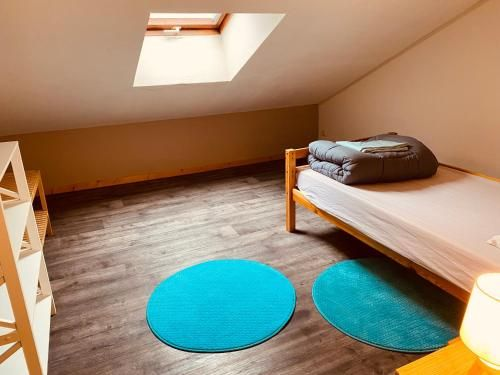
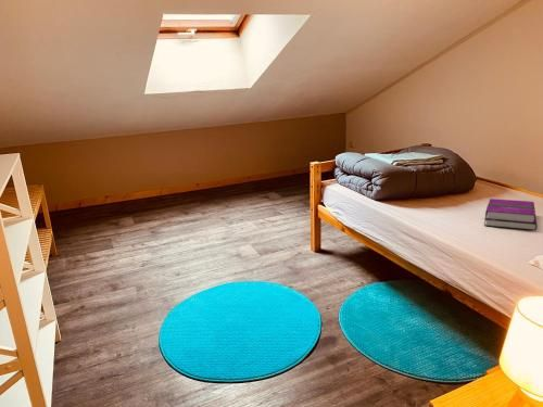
+ hardback book [483,198,539,231]
